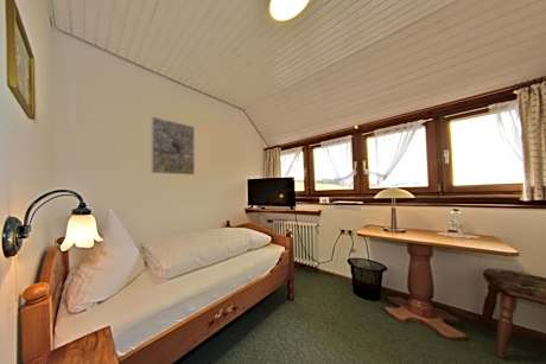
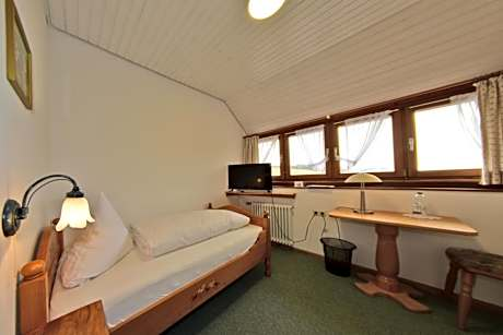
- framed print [151,116,196,177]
